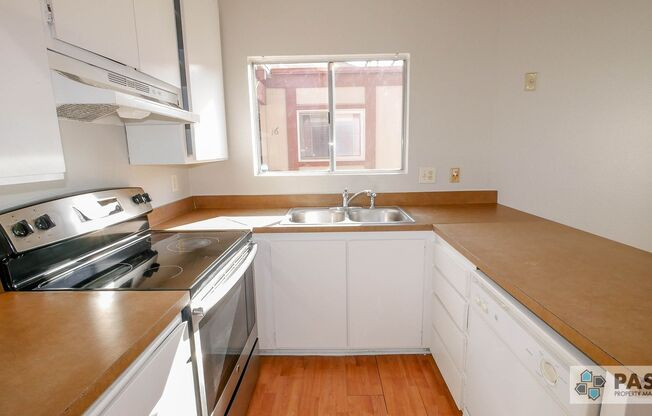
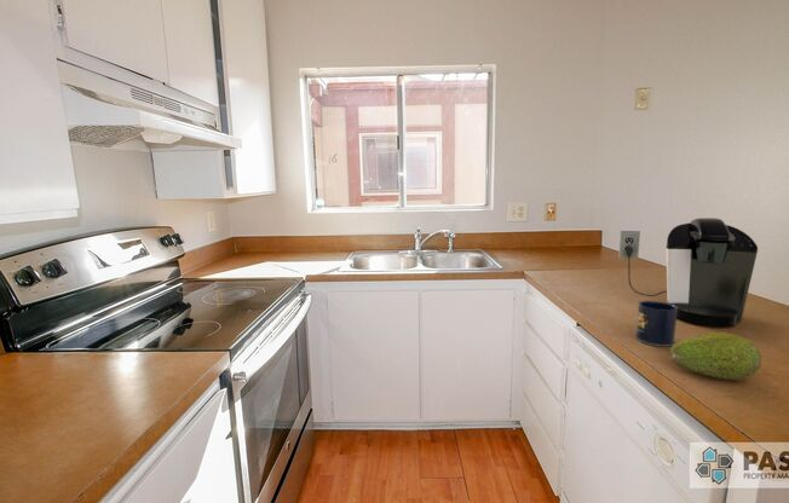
+ coffee maker [617,216,759,328]
+ mug [635,300,678,347]
+ fruit [669,331,762,381]
